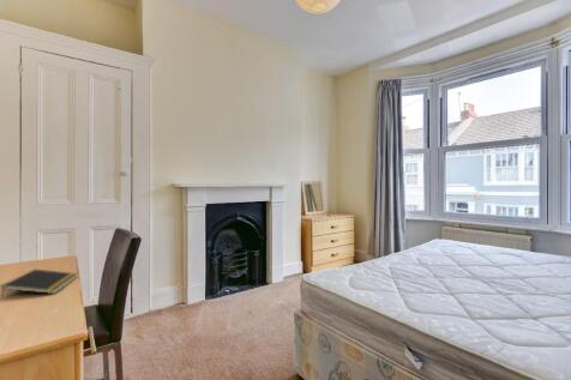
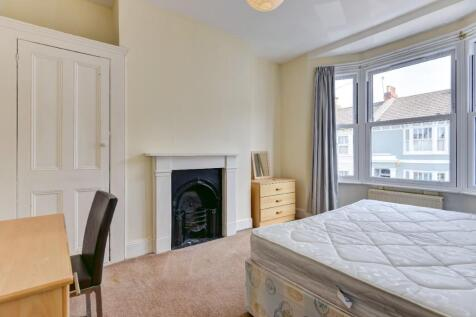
- notepad [0,269,79,300]
